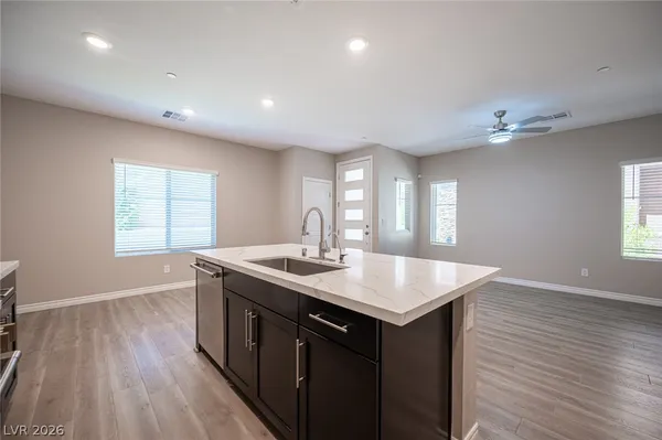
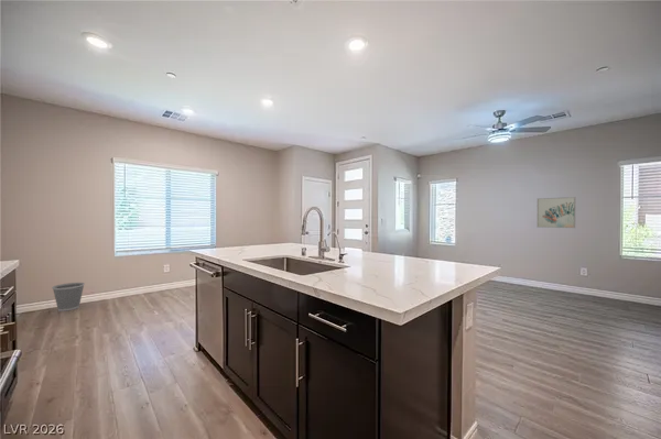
+ wall art [535,196,577,229]
+ wastebasket [51,282,86,312]
